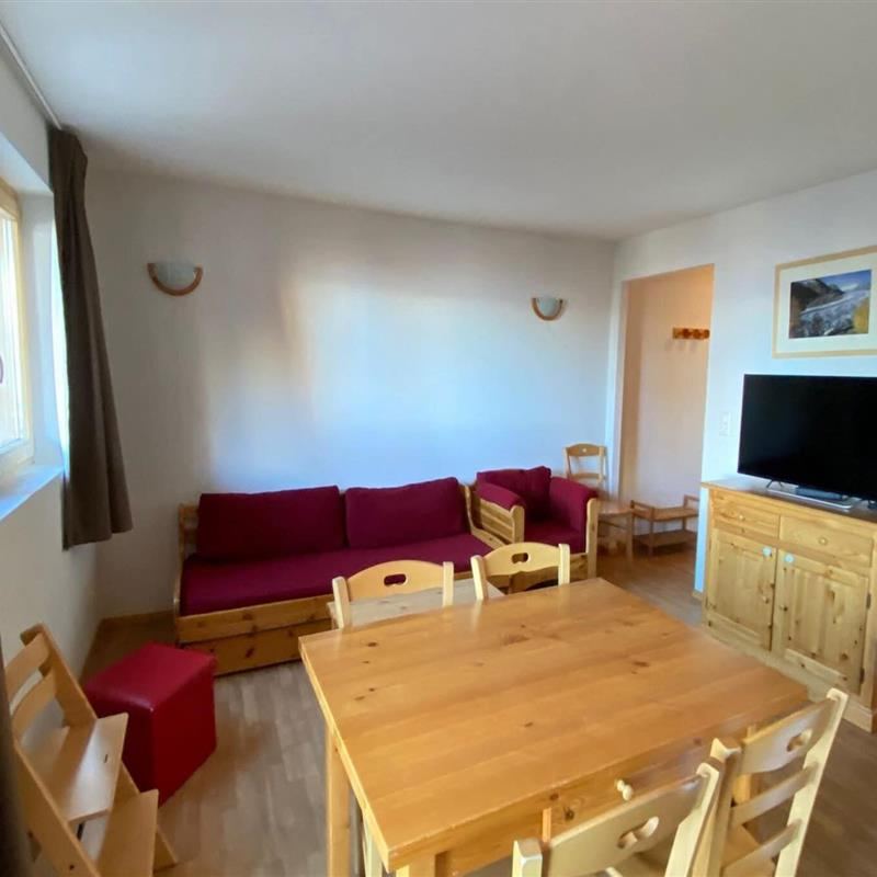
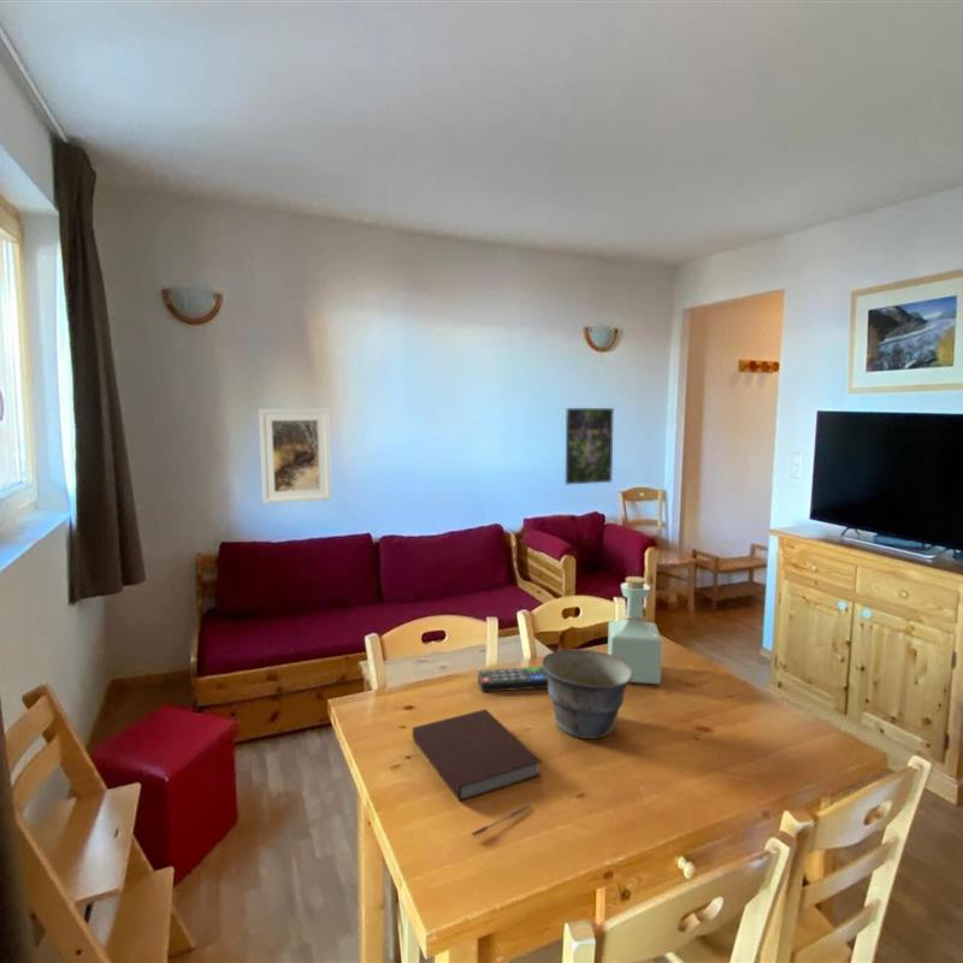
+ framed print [565,407,615,485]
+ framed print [258,408,332,504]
+ notebook [412,708,543,803]
+ bowl [540,648,633,740]
+ bottle [607,575,663,685]
+ remote control [477,666,549,693]
+ pen [471,804,532,837]
